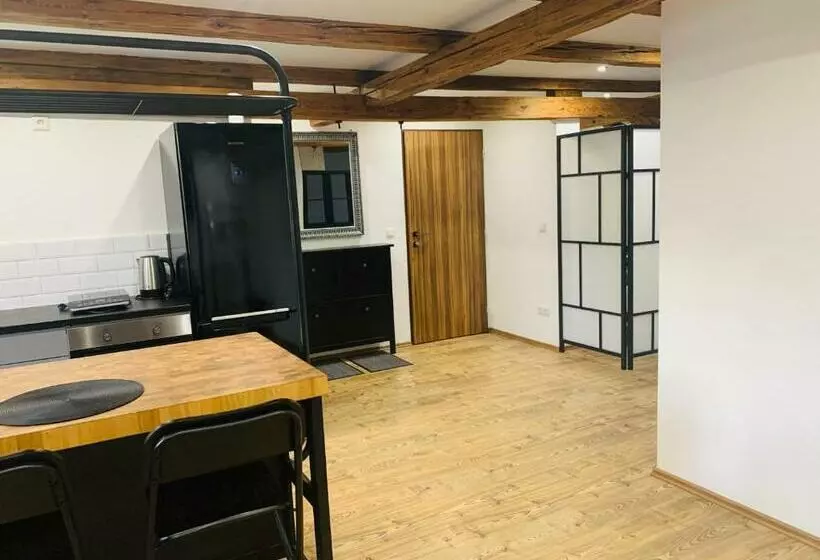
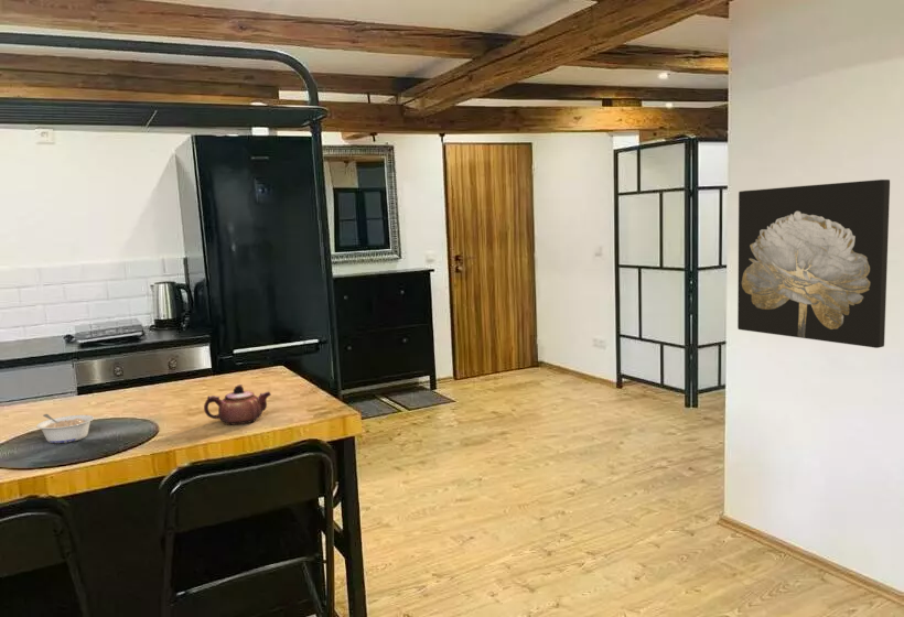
+ legume [35,413,95,444]
+ teapot [203,383,272,426]
+ wall art [736,178,891,349]
